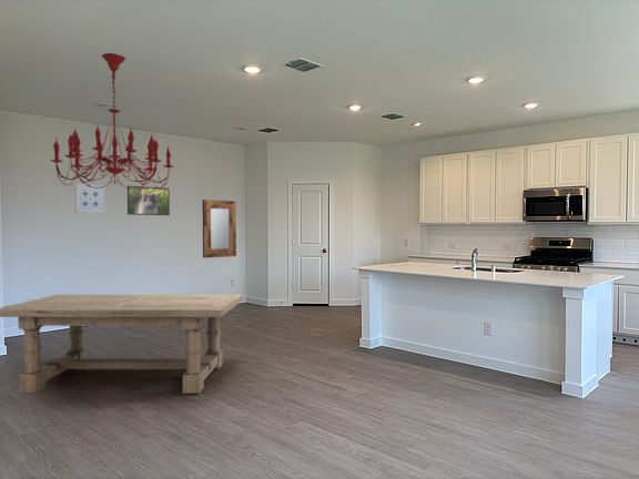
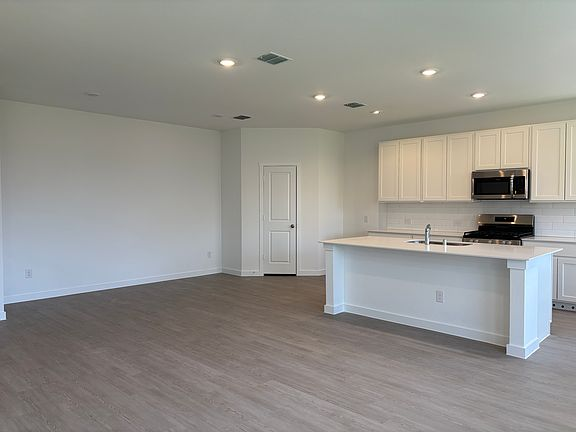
- dining table [0,294,243,395]
- home mirror [202,198,237,259]
- wall art [74,183,106,214]
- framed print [126,185,171,216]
- chandelier [49,52,174,190]
